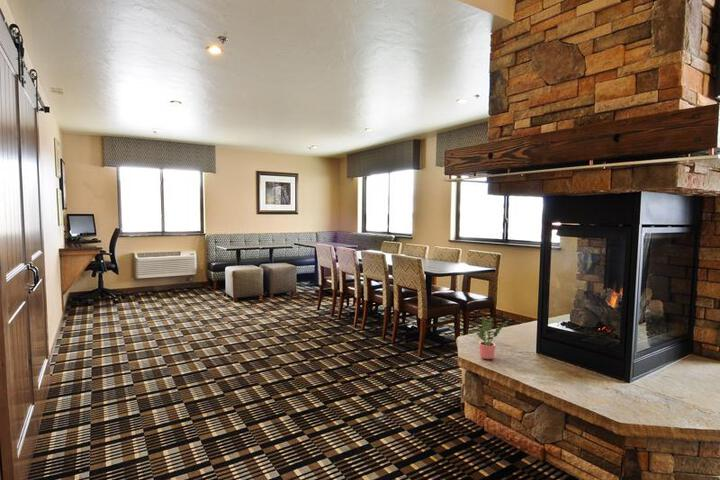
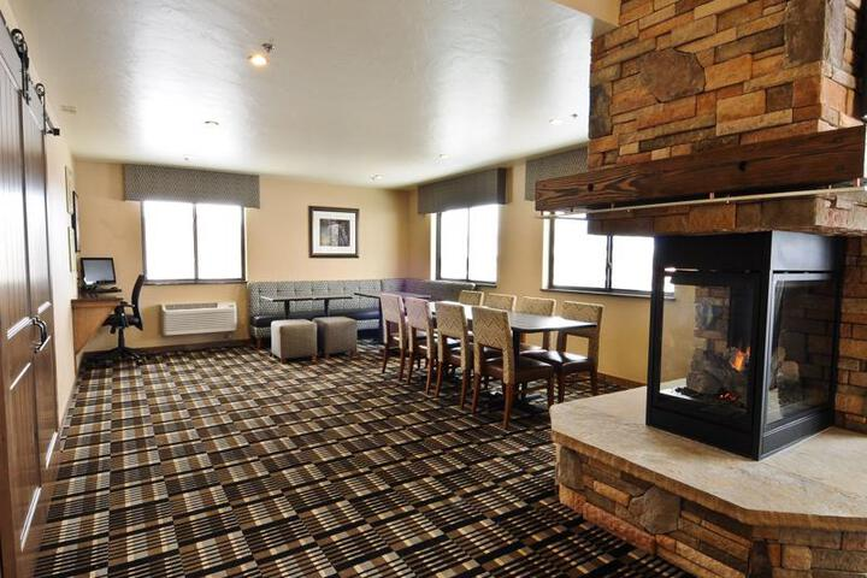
- potted plant [466,315,508,360]
